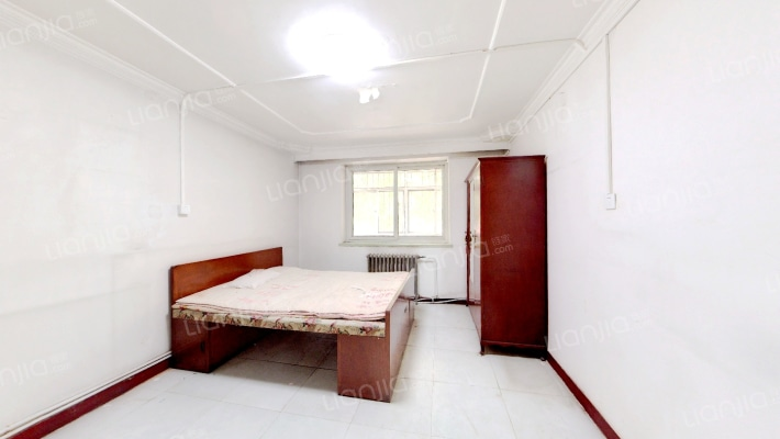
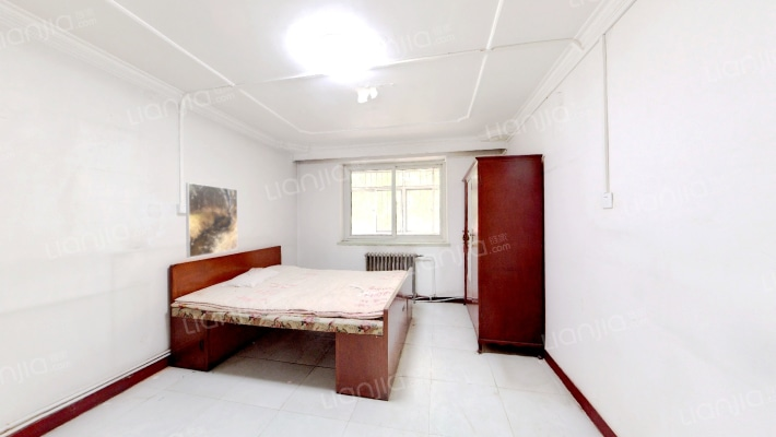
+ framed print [185,181,239,259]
